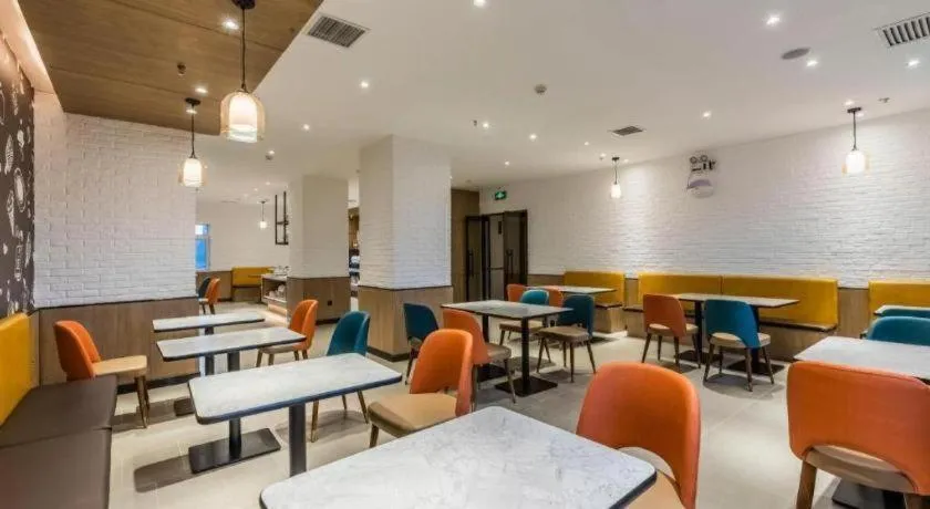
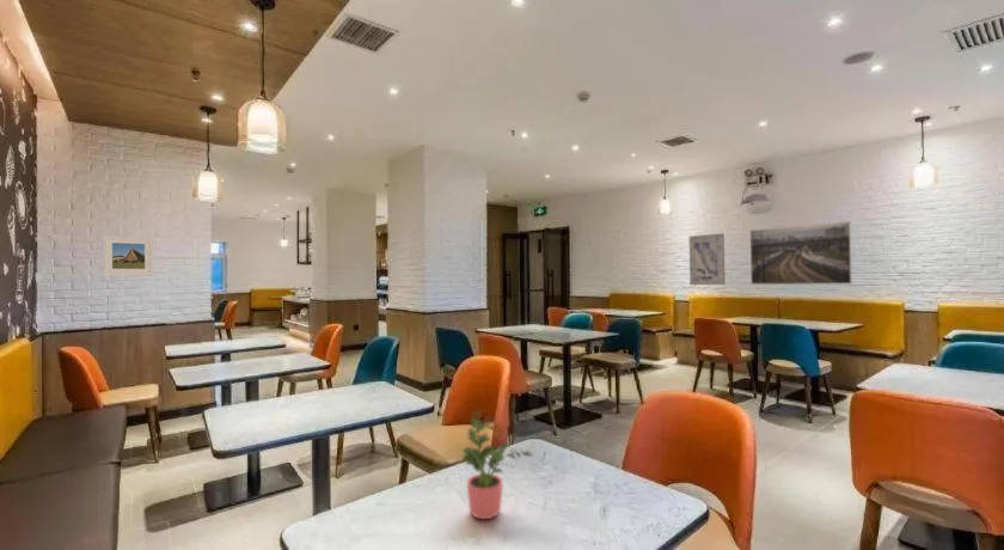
+ potted plant [461,408,534,520]
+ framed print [749,220,853,286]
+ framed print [102,234,154,276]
+ wall art [688,232,726,286]
